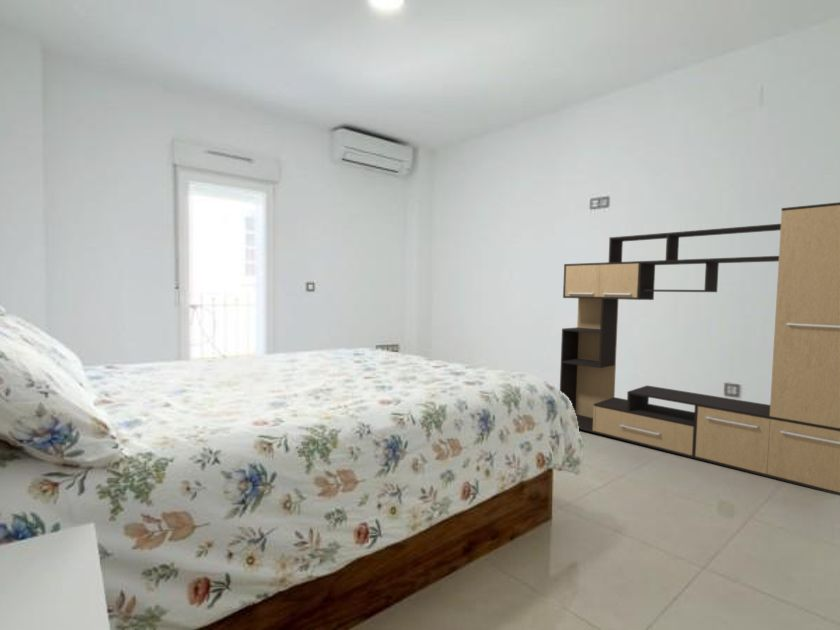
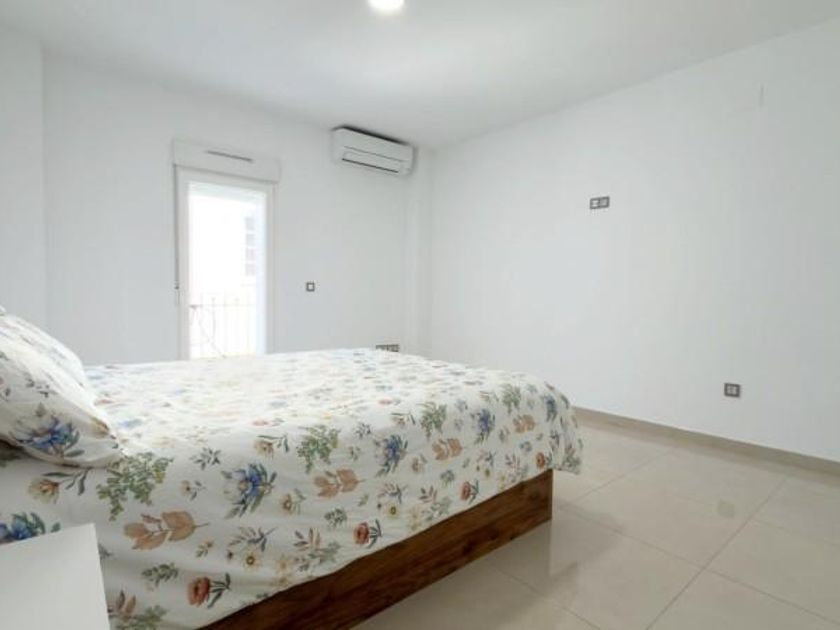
- media console [559,201,840,496]
